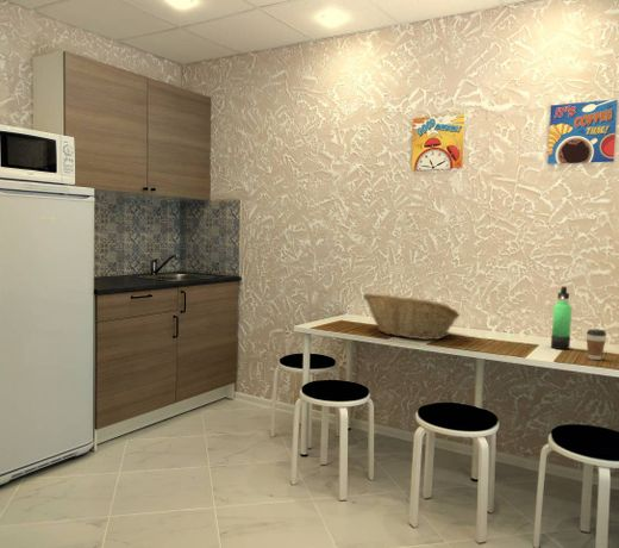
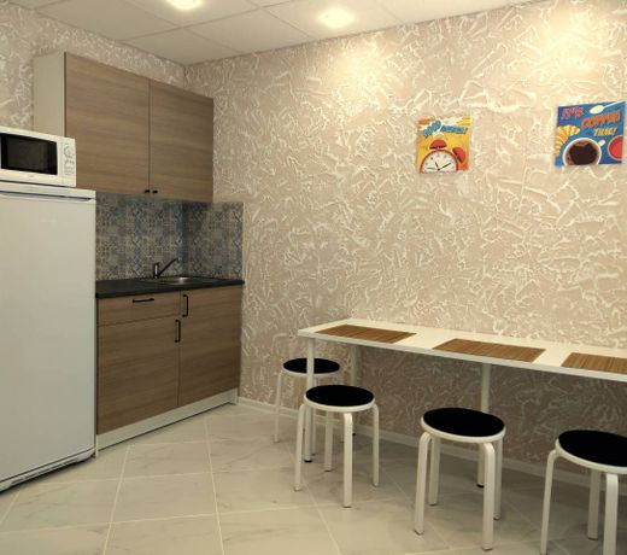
- thermos bottle [550,285,573,350]
- coffee cup [586,329,607,361]
- fruit basket [362,292,462,341]
